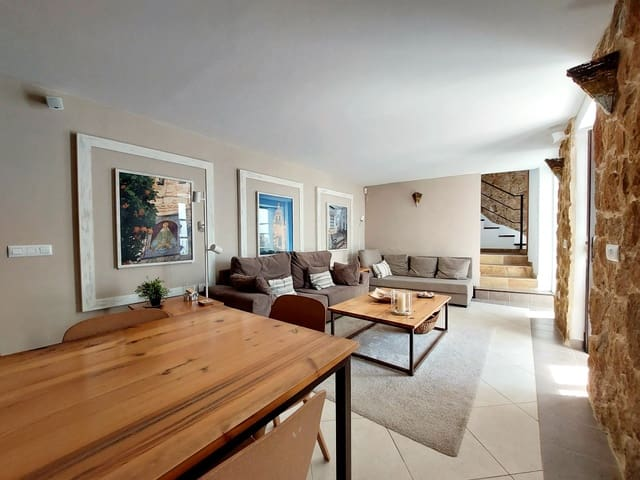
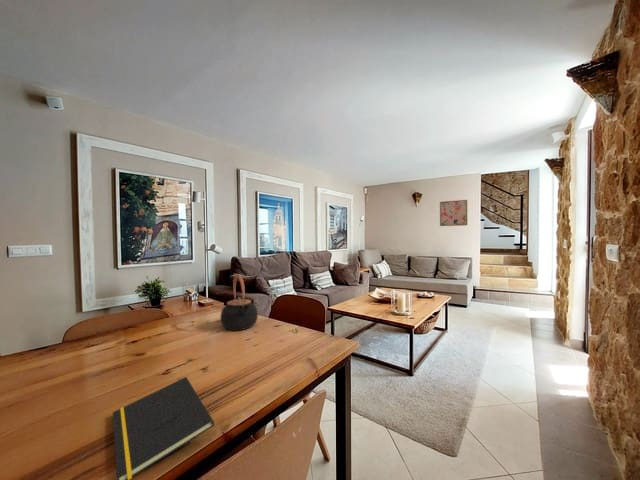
+ teapot [219,273,259,331]
+ wall art [439,199,468,227]
+ notepad [112,376,215,480]
